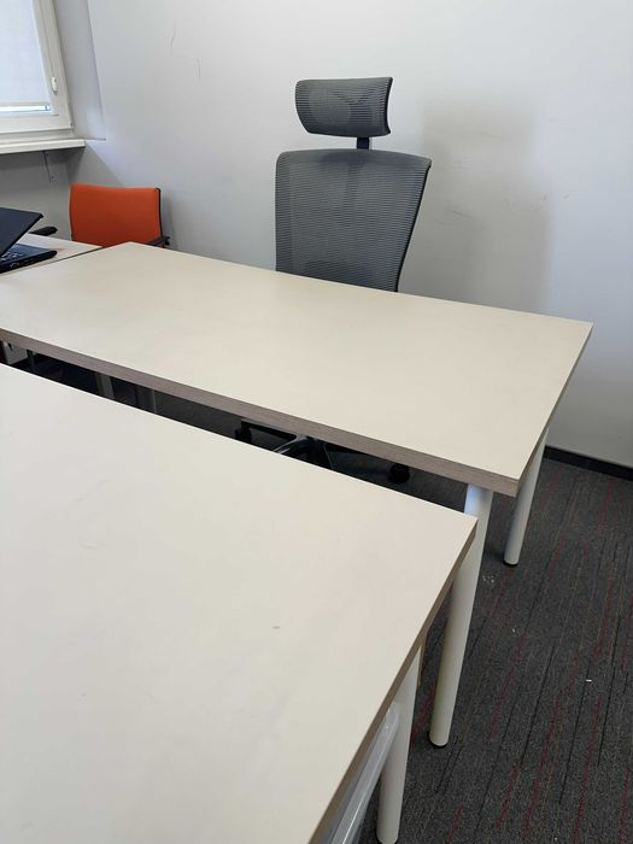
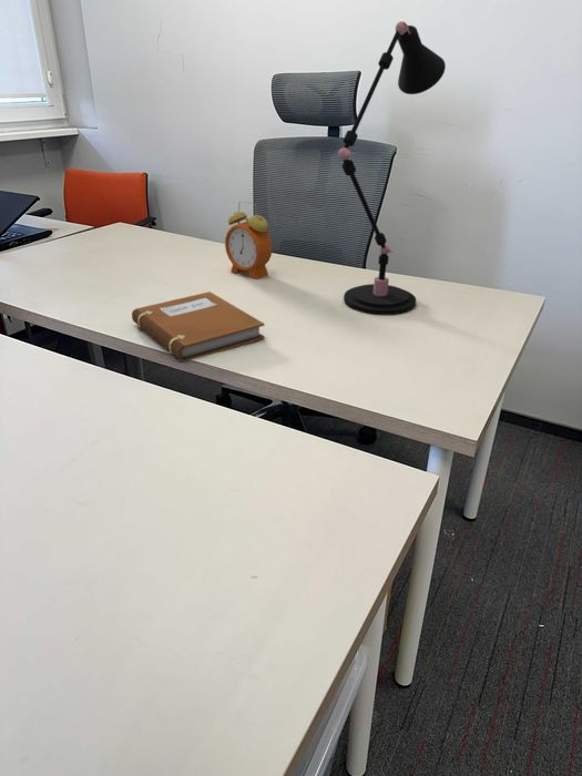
+ notebook [131,290,266,363]
+ desk lamp [337,20,447,316]
+ alarm clock [224,201,273,279]
